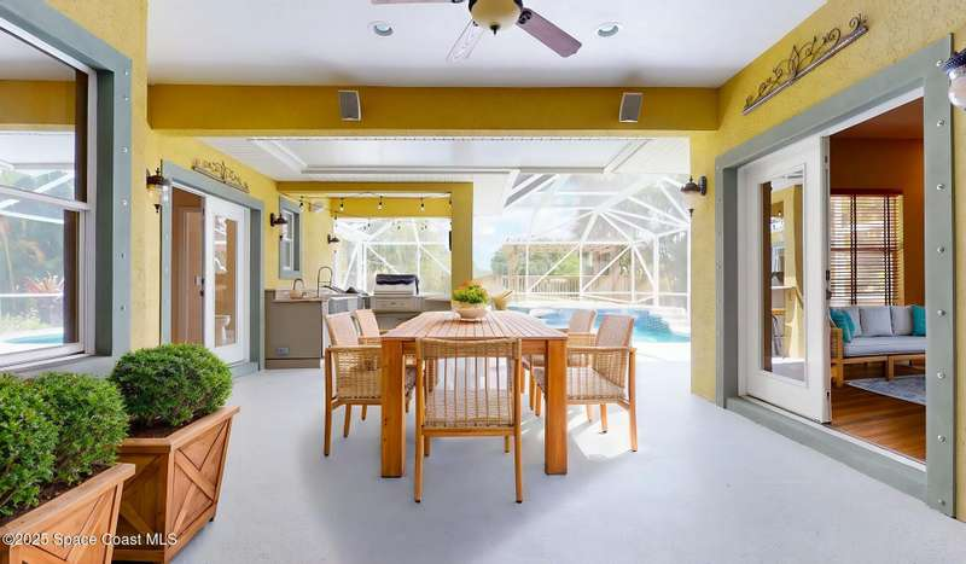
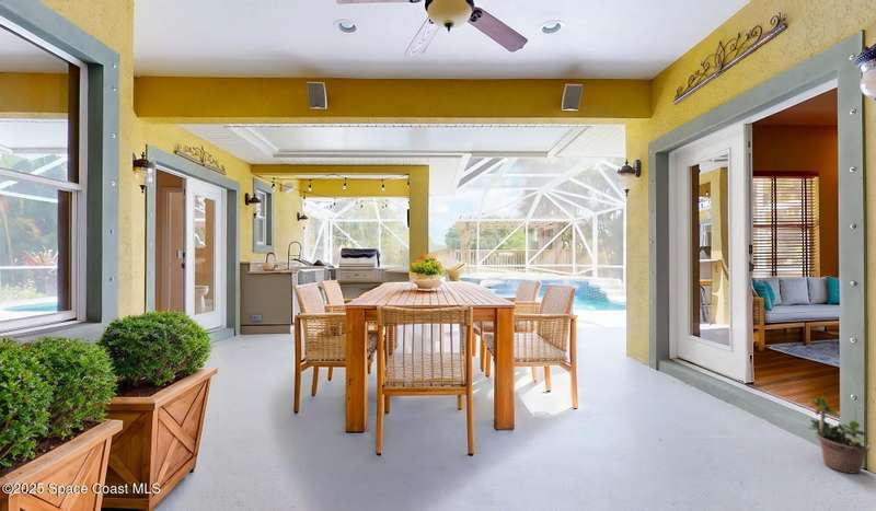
+ potted plant [807,395,871,475]
